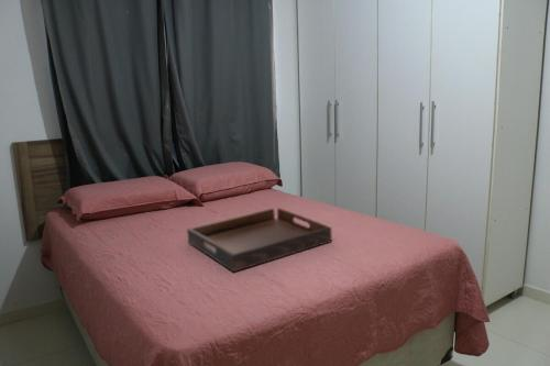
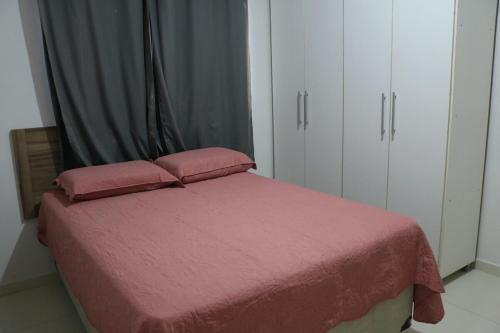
- serving tray [186,207,332,273]
